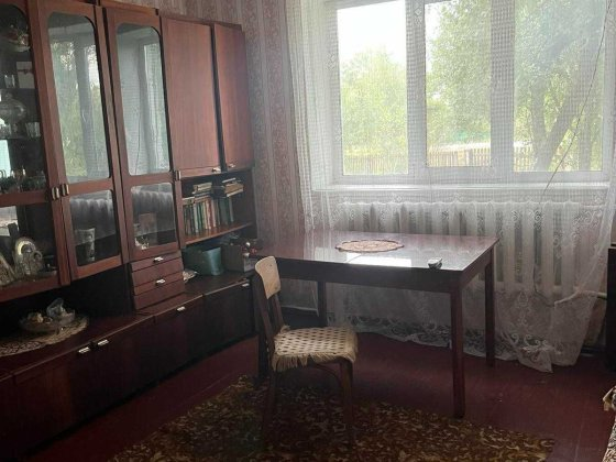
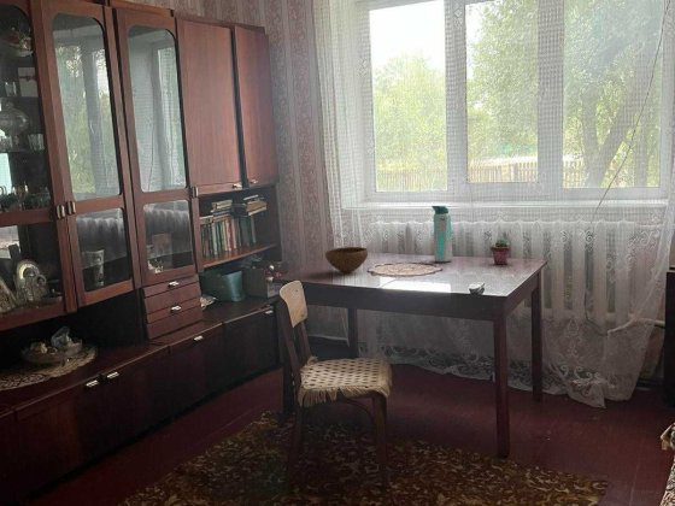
+ water bottle [430,205,453,264]
+ potted succulent [489,237,511,265]
+ bowl [324,246,369,273]
